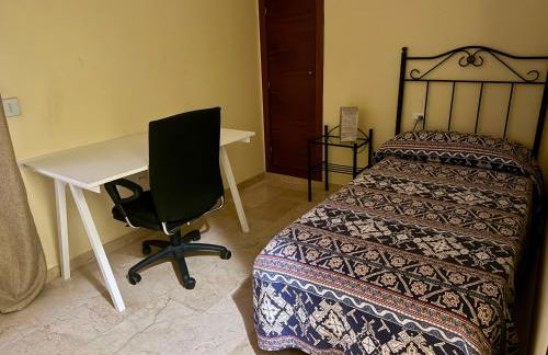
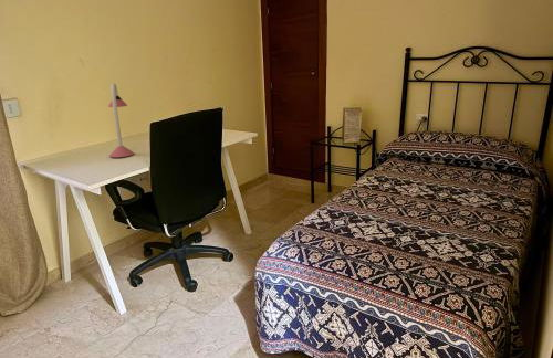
+ desk lamp [107,82,135,158]
